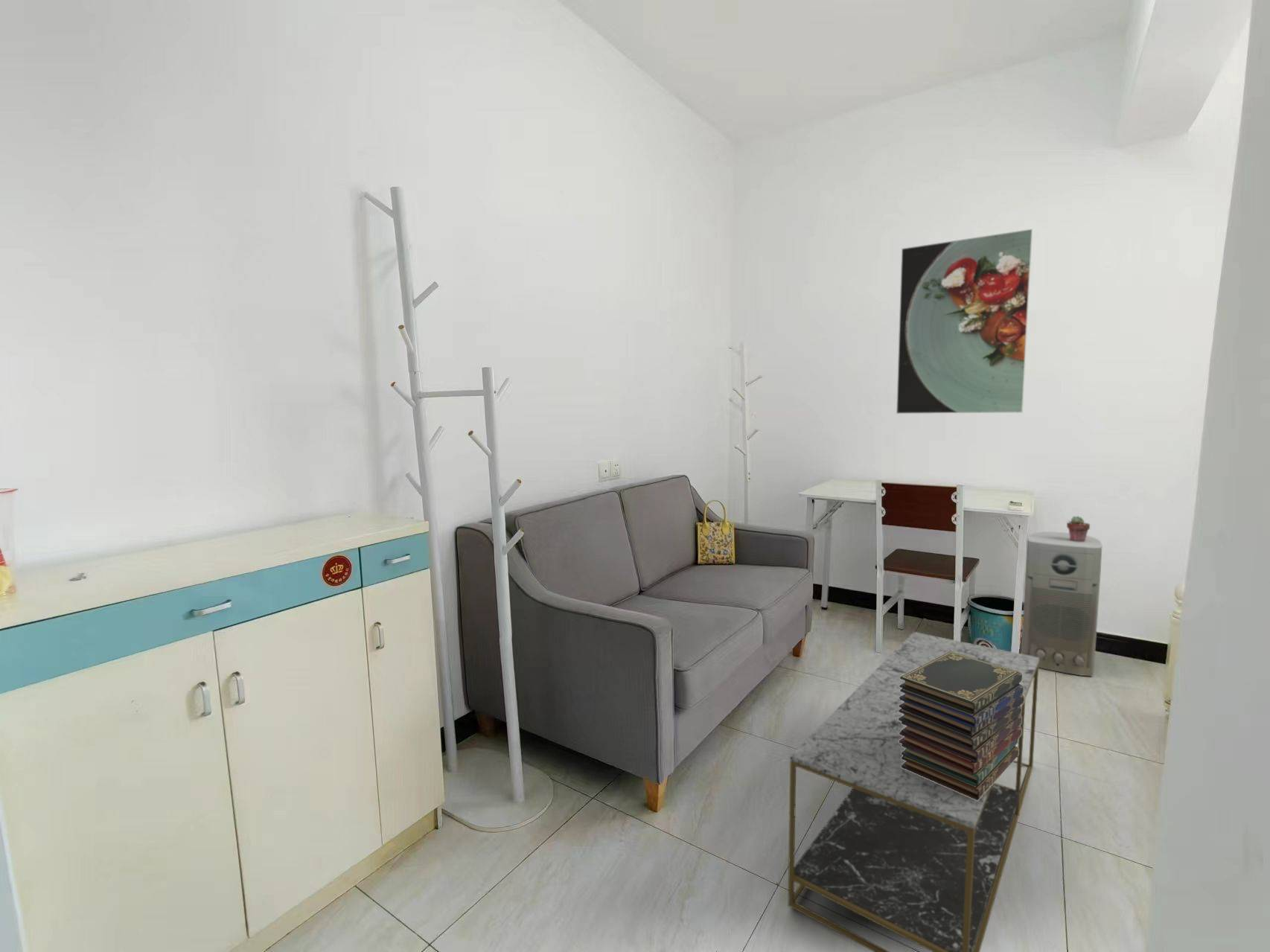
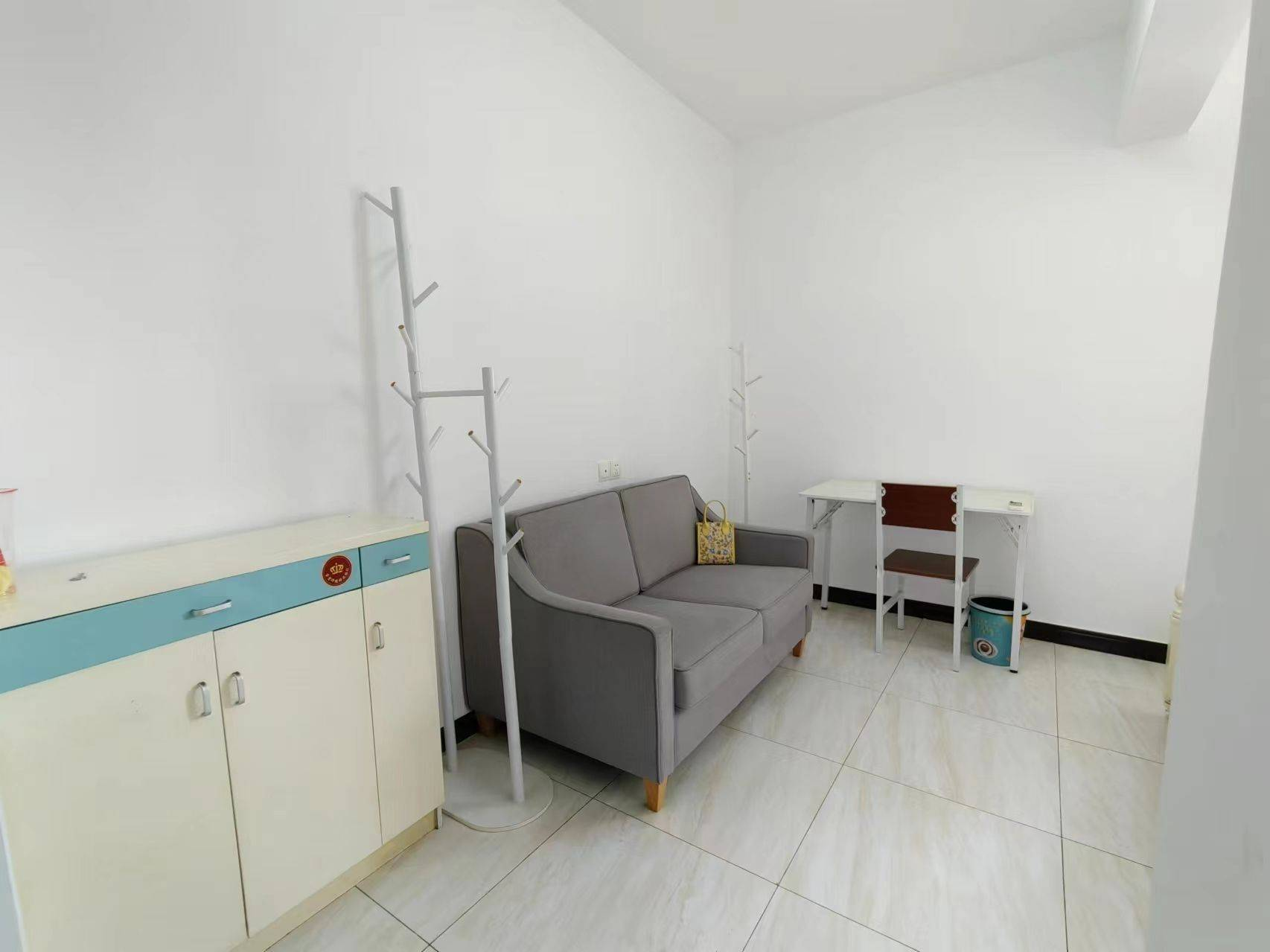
- book stack [899,651,1024,800]
- air purifier [1020,531,1103,677]
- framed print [896,228,1033,415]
- potted succulent [1066,515,1091,542]
- coffee table [788,631,1039,952]
